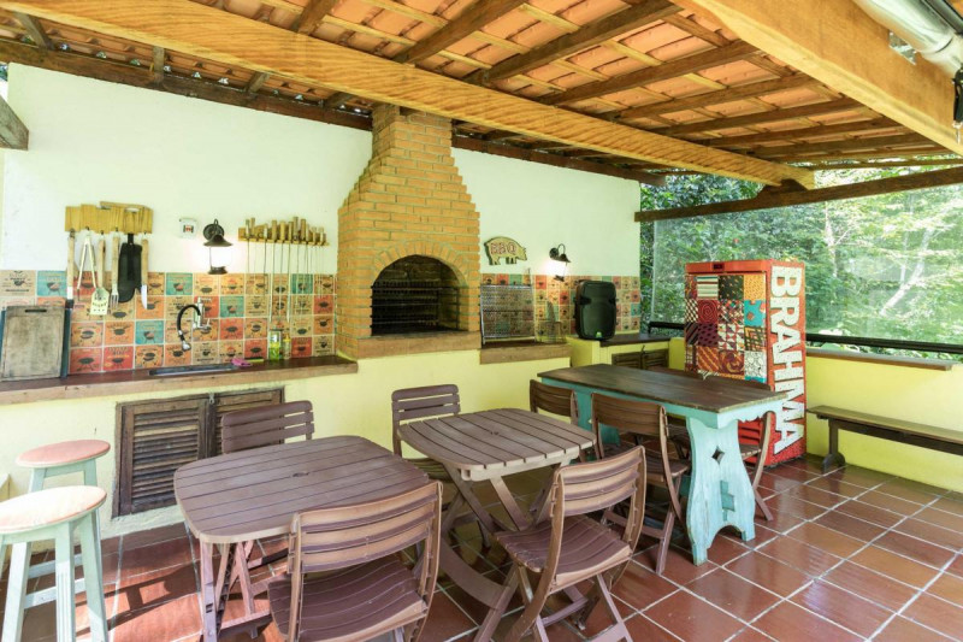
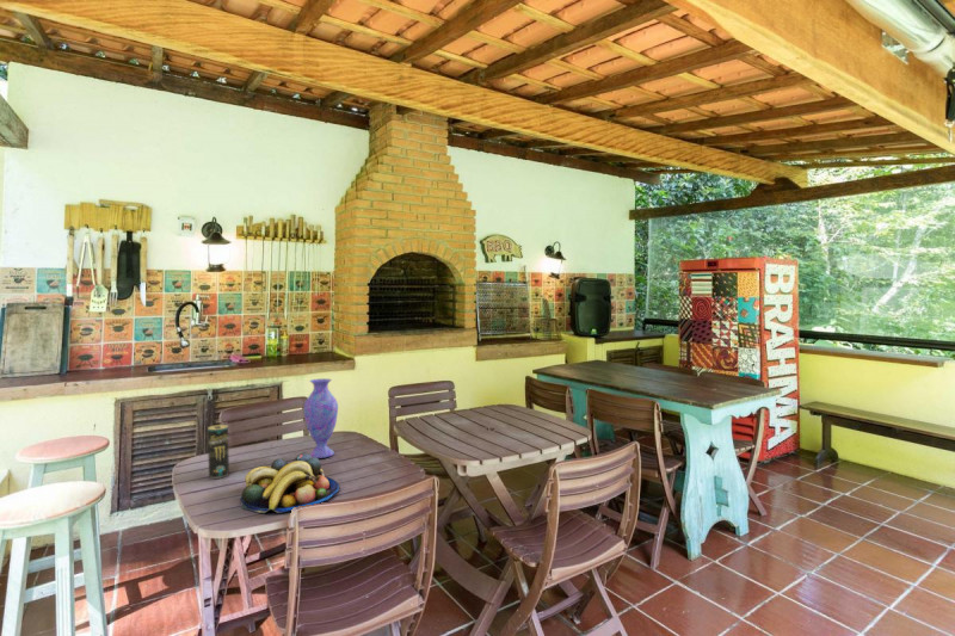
+ beverage can [207,424,230,480]
+ vase [302,377,339,459]
+ fruit bowl [240,452,340,514]
